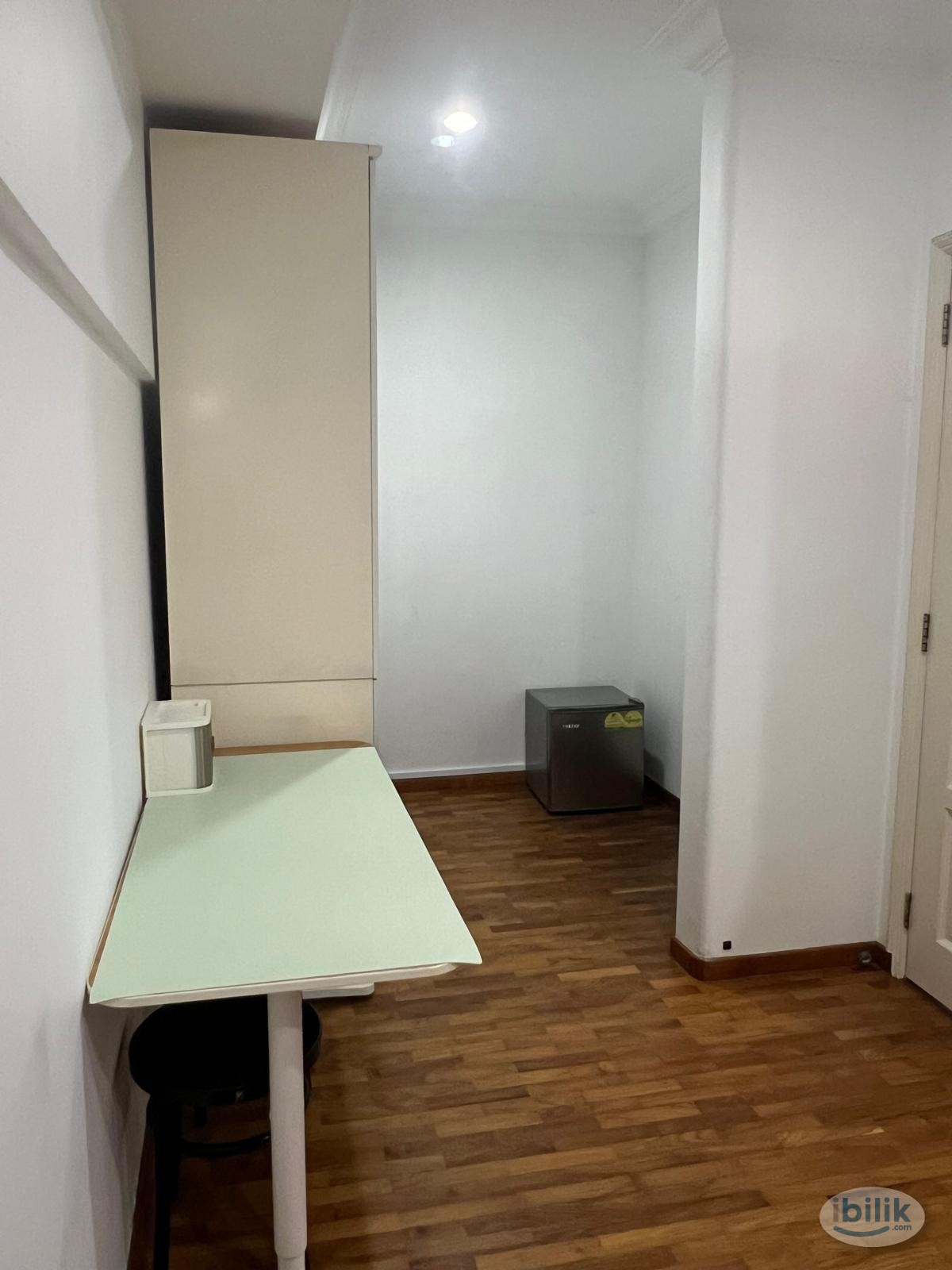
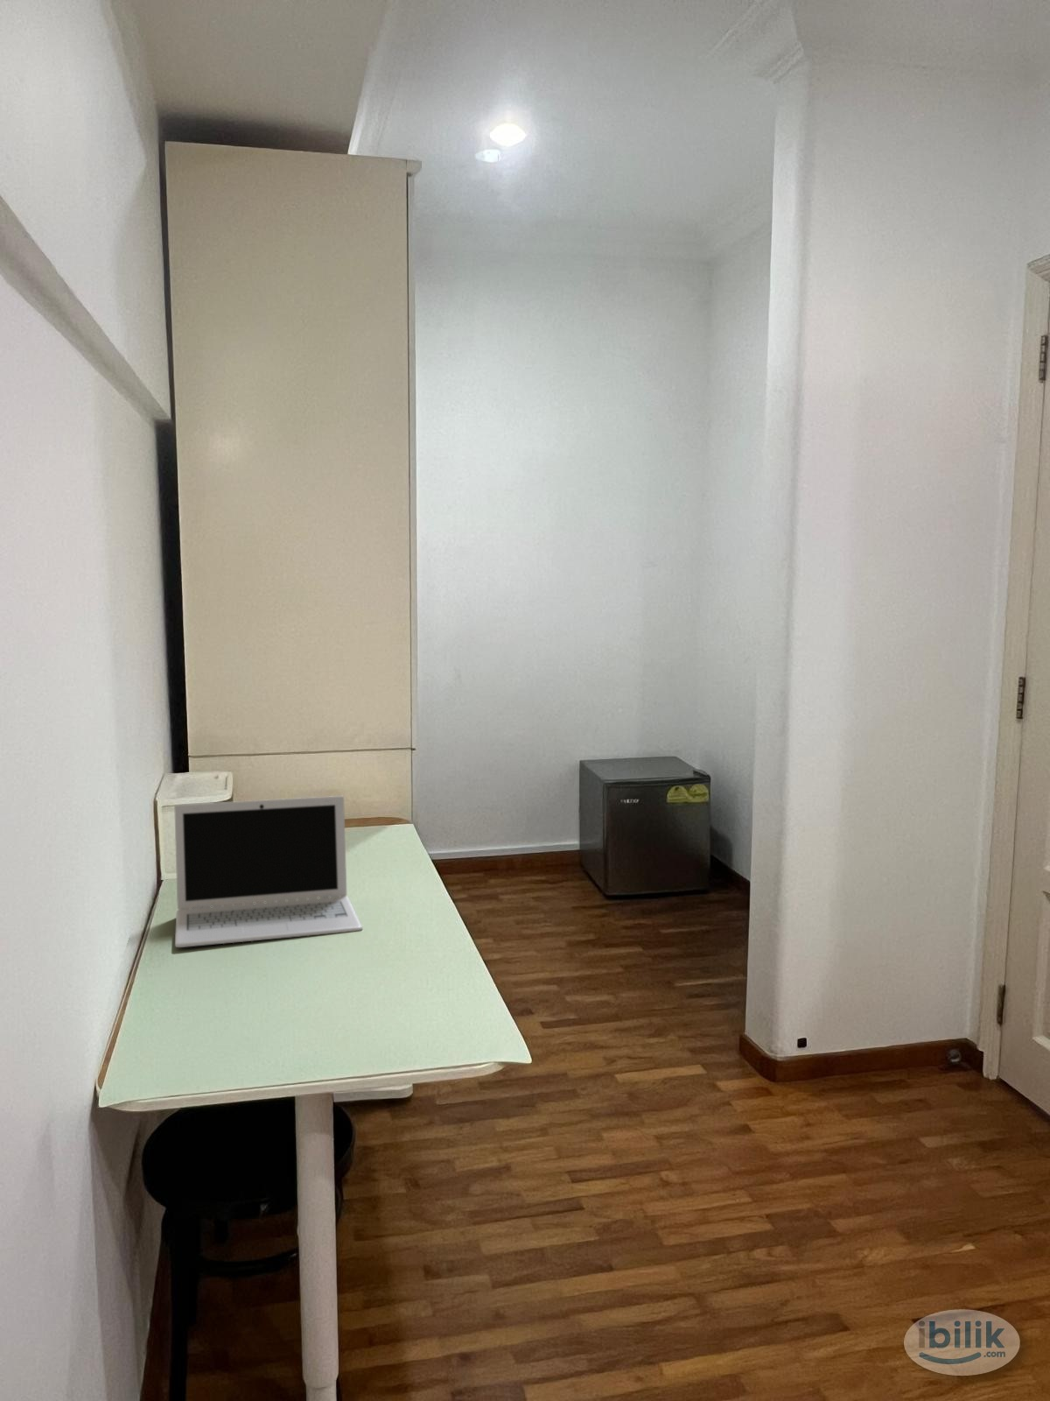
+ laptop [173,795,364,949]
